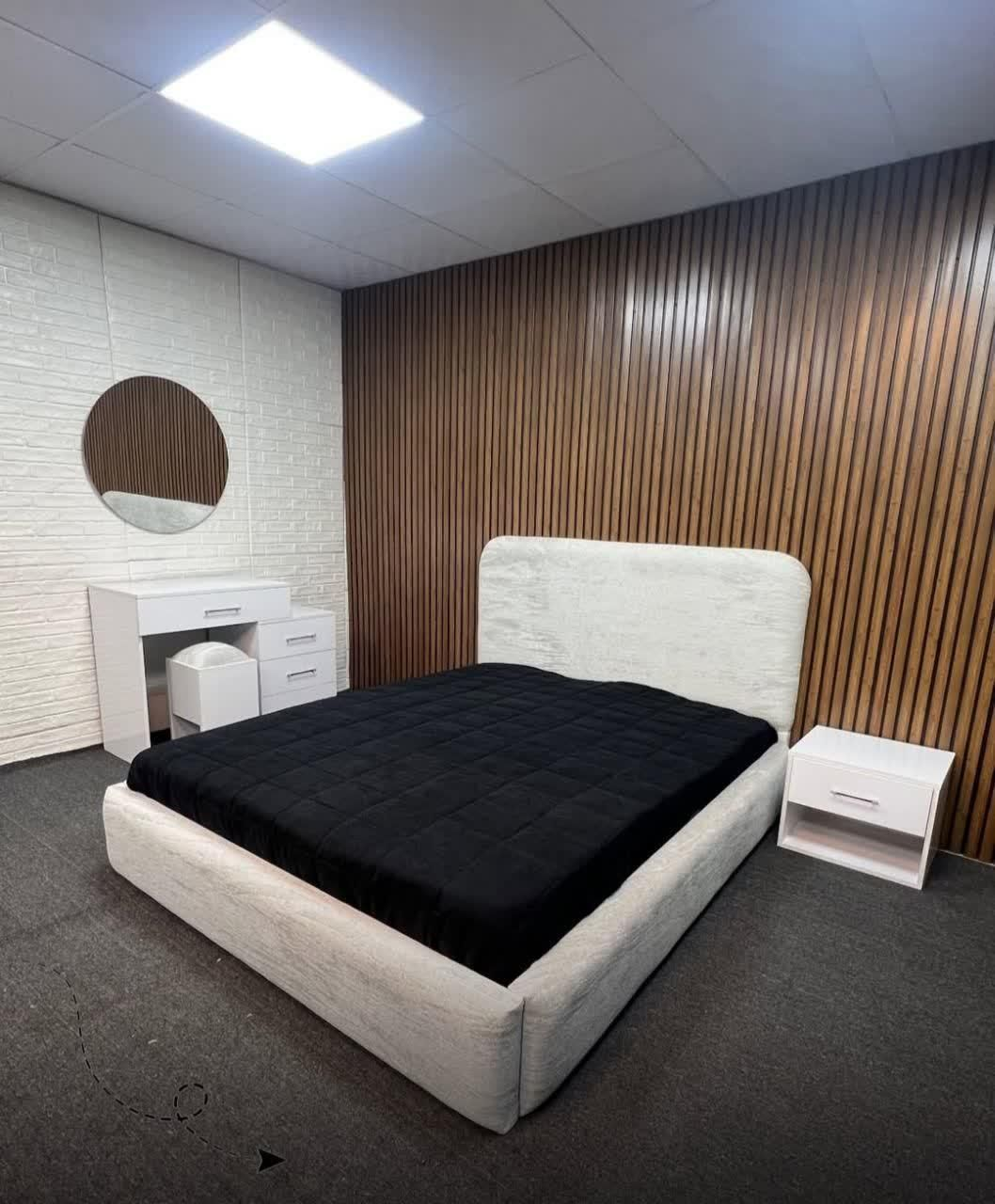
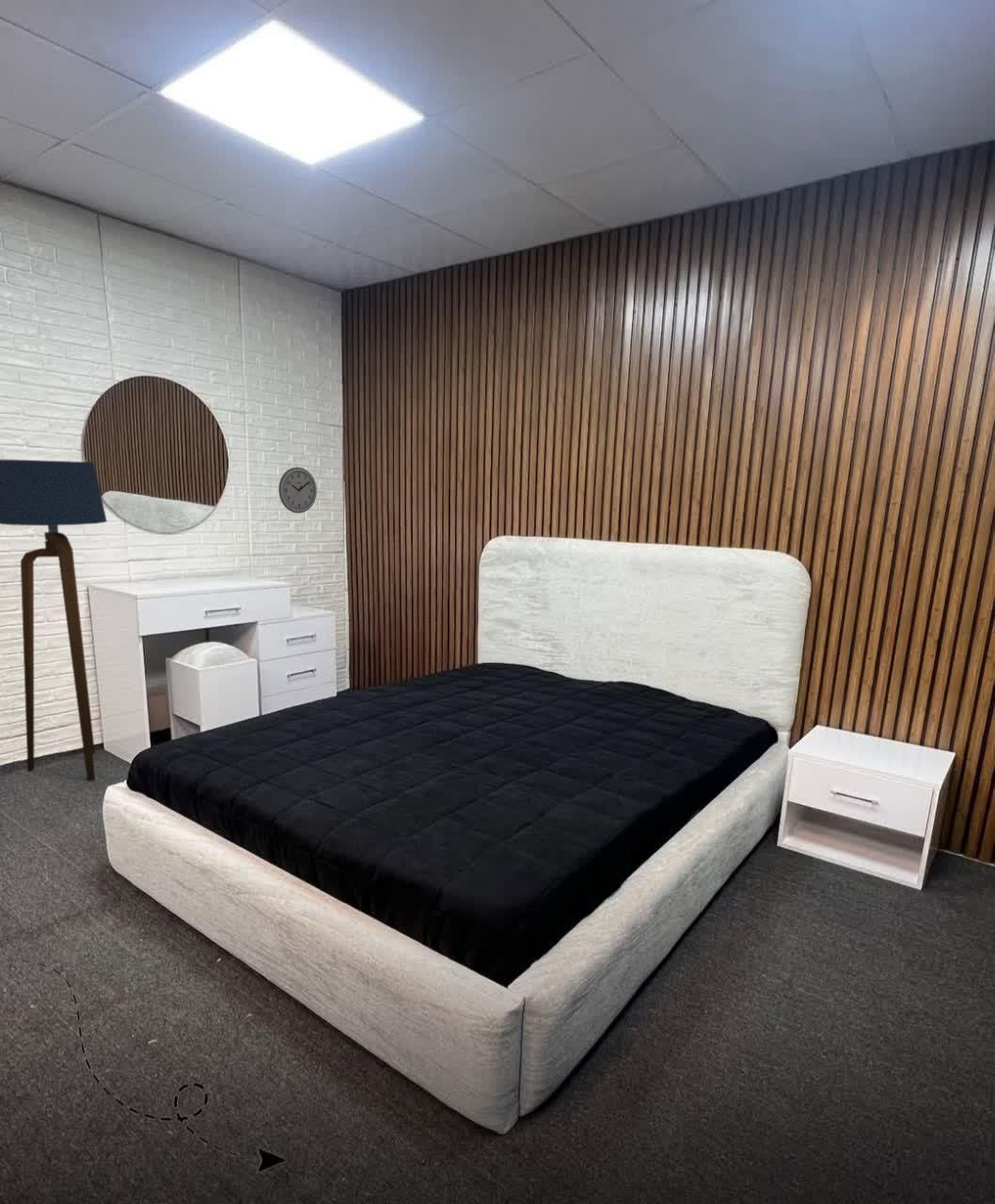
+ floor lamp [0,458,108,783]
+ wall clock [277,467,318,515]
